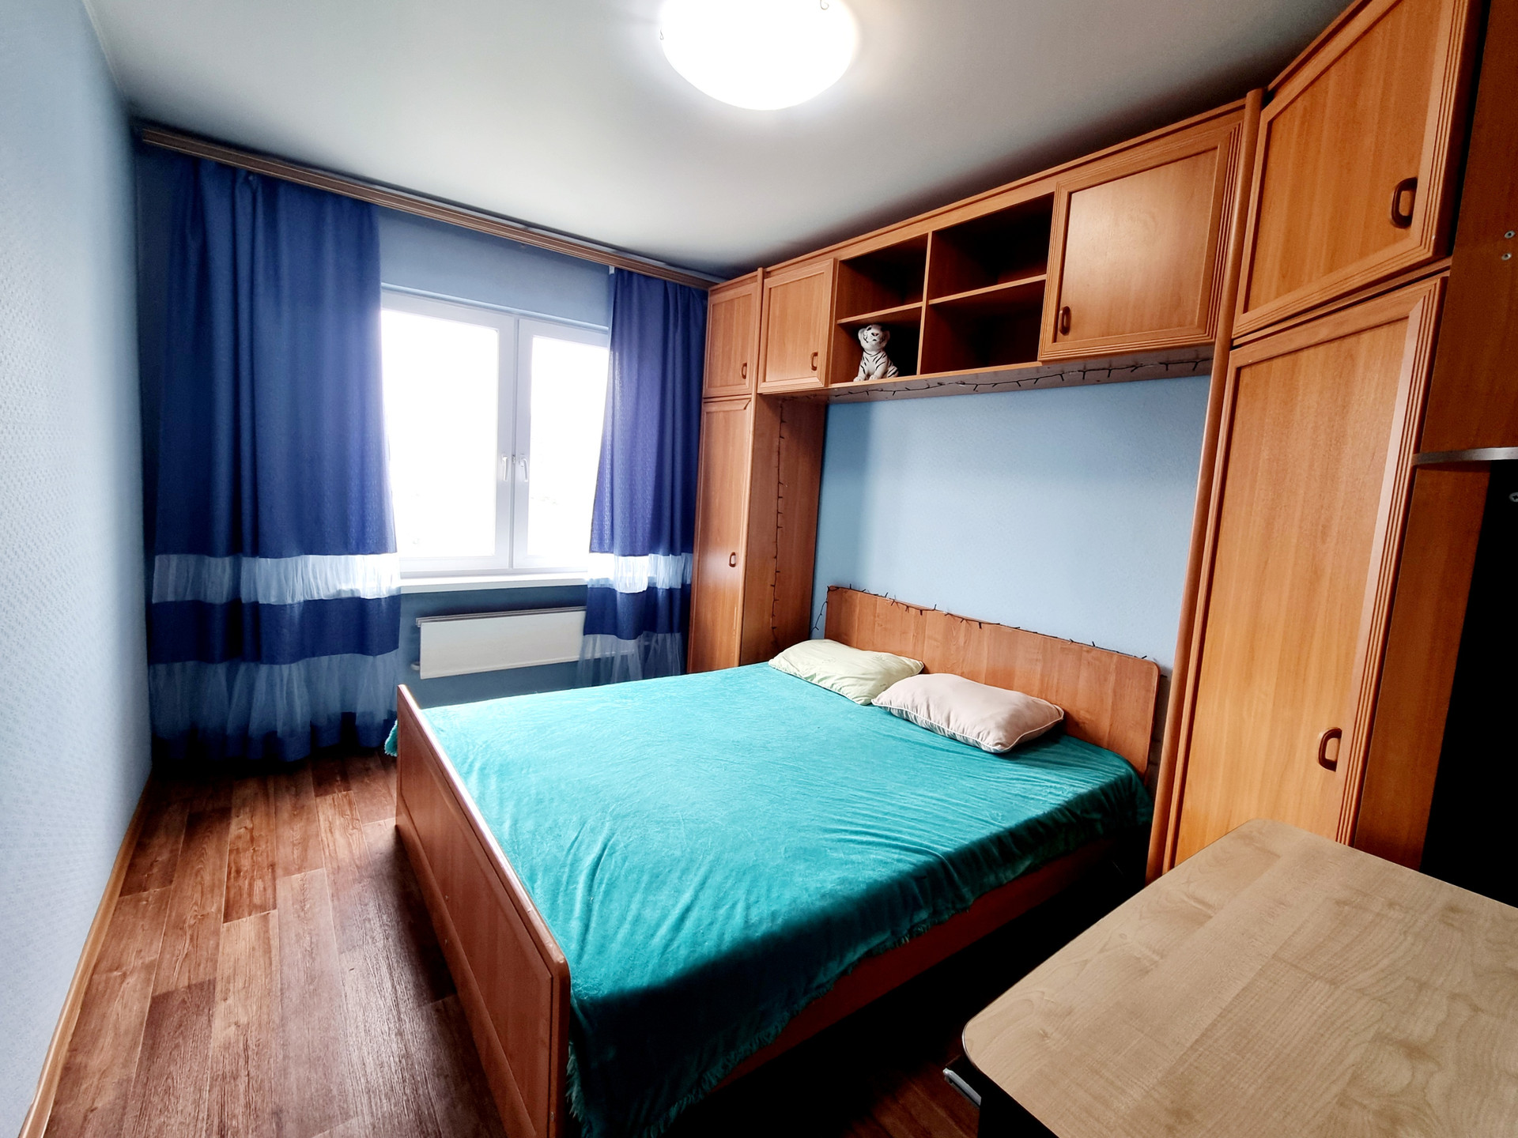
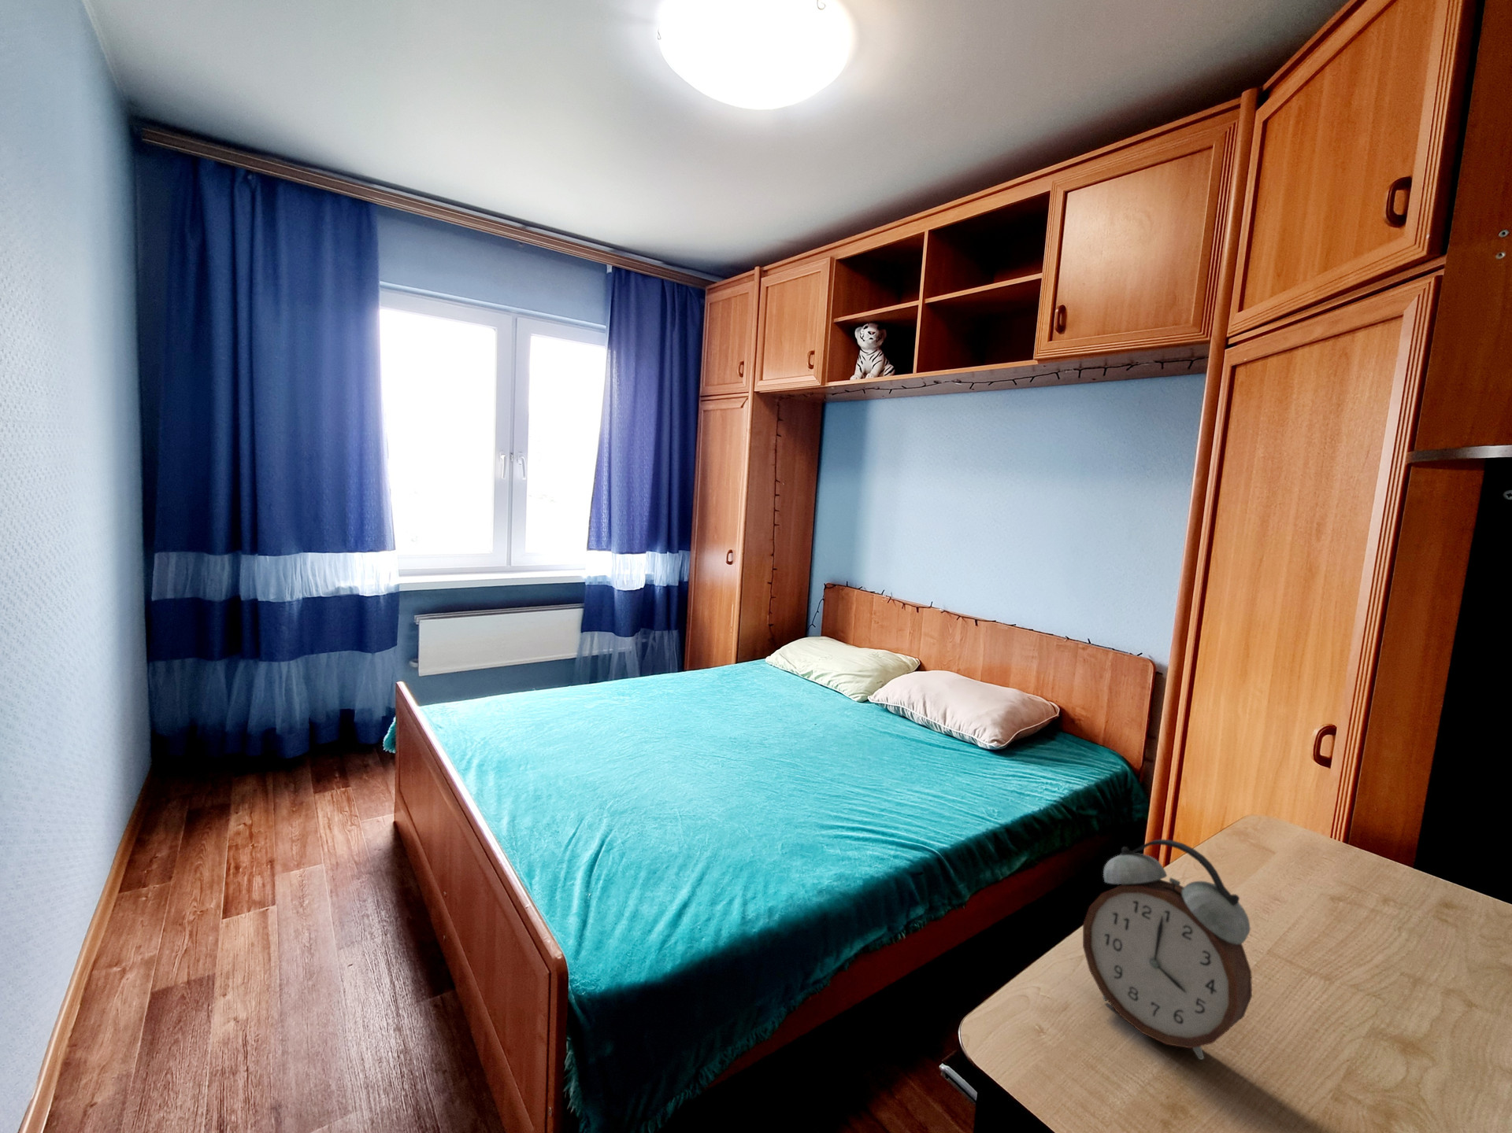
+ alarm clock [1082,839,1252,1060]
